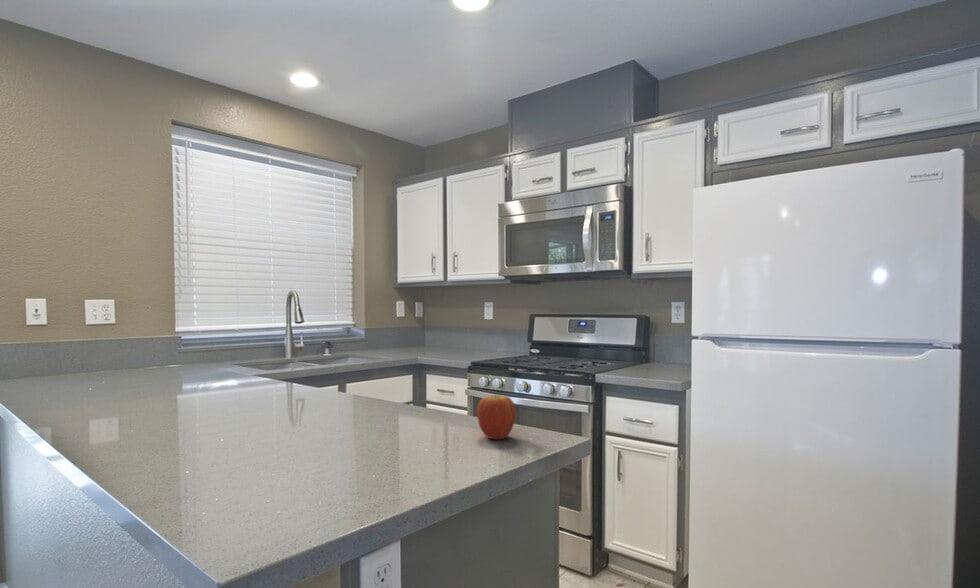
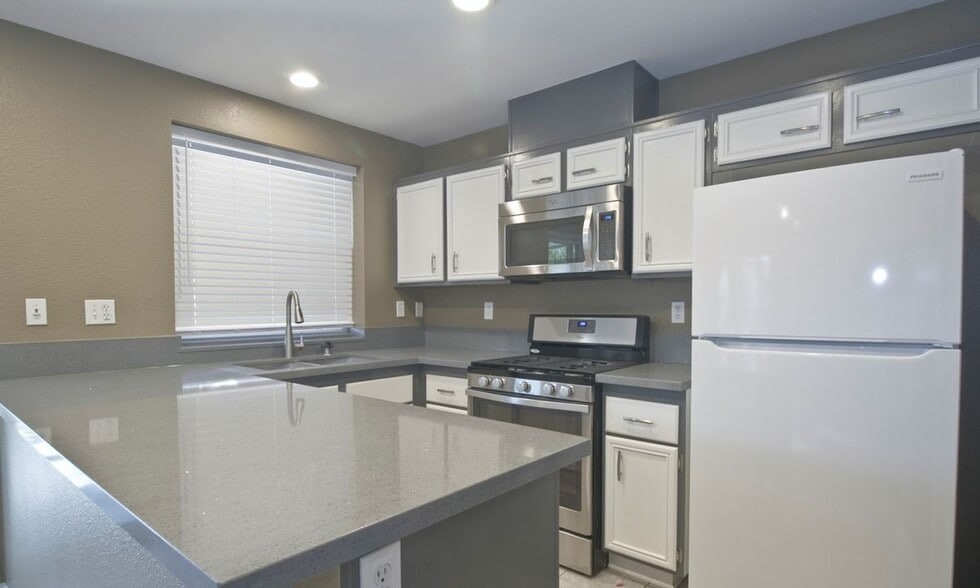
- fruit [476,391,517,440]
